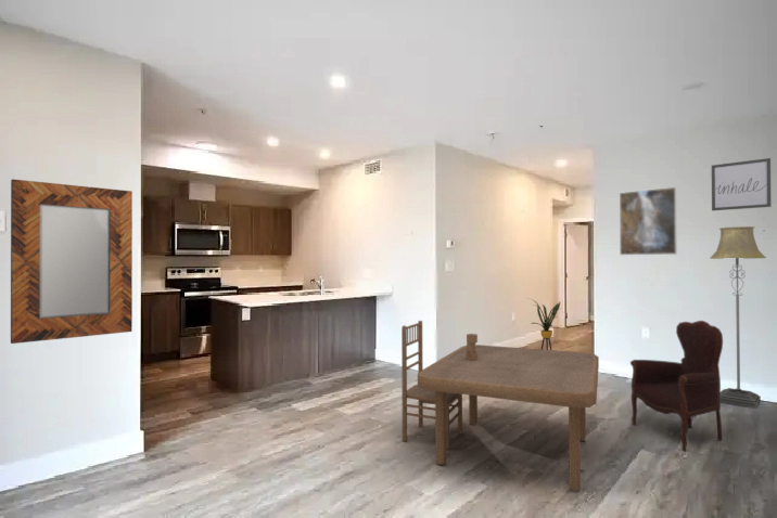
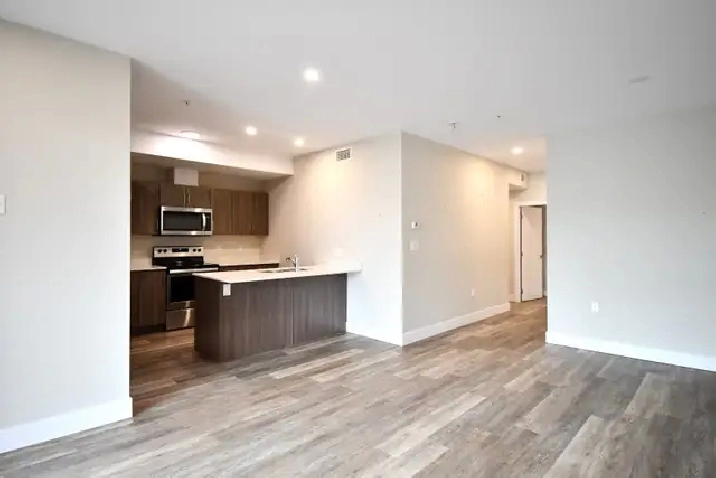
- armchair [629,320,724,452]
- house plant [527,297,561,350]
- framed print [619,186,678,256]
- floor lamp [709,225,767,410]
- wall art [711,157,773,211]
- home mirror [10,178,133,345]
- dining table [400,320,600,493]
